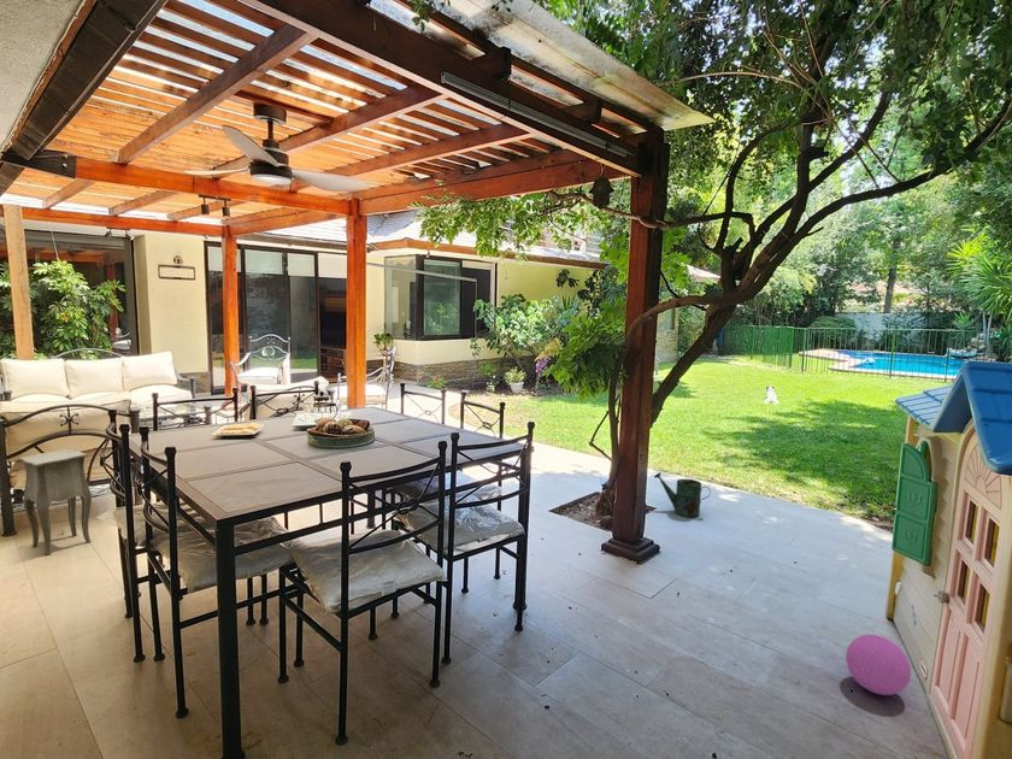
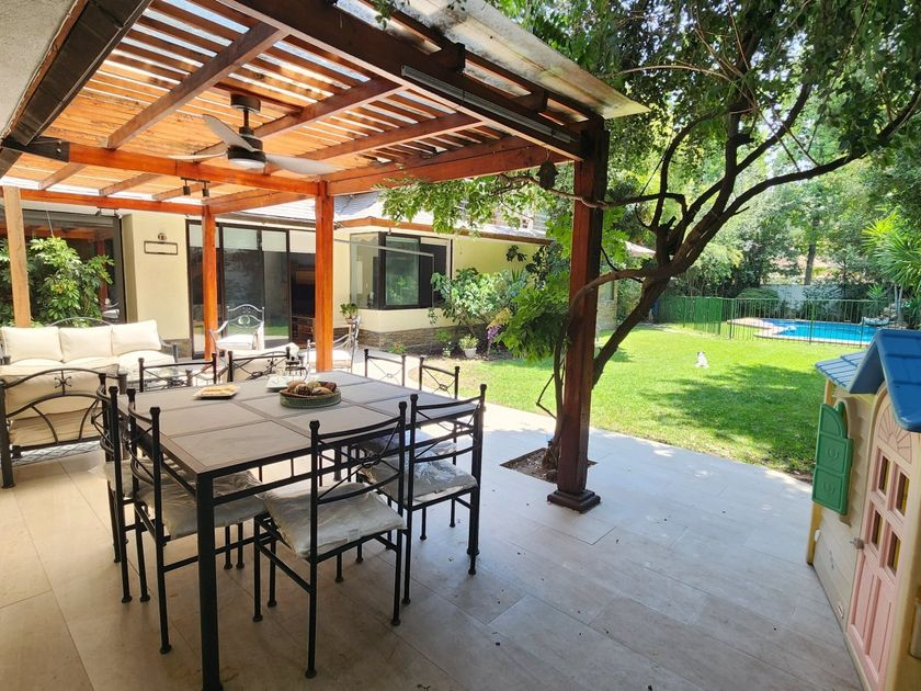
- watering can [653,471,712,518]
- ball [845,634,912,696]
- side table [17,448,93,557]
